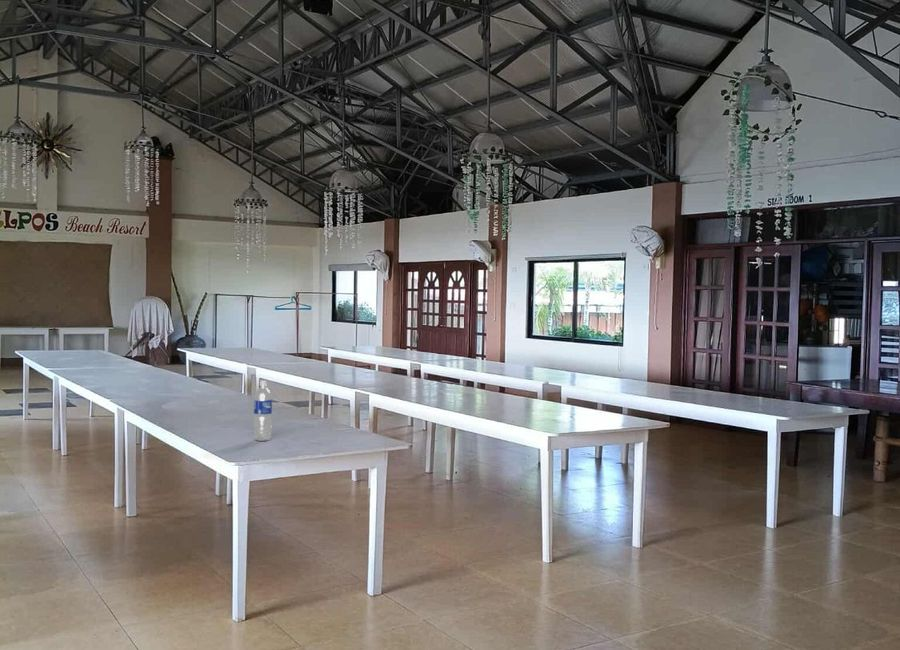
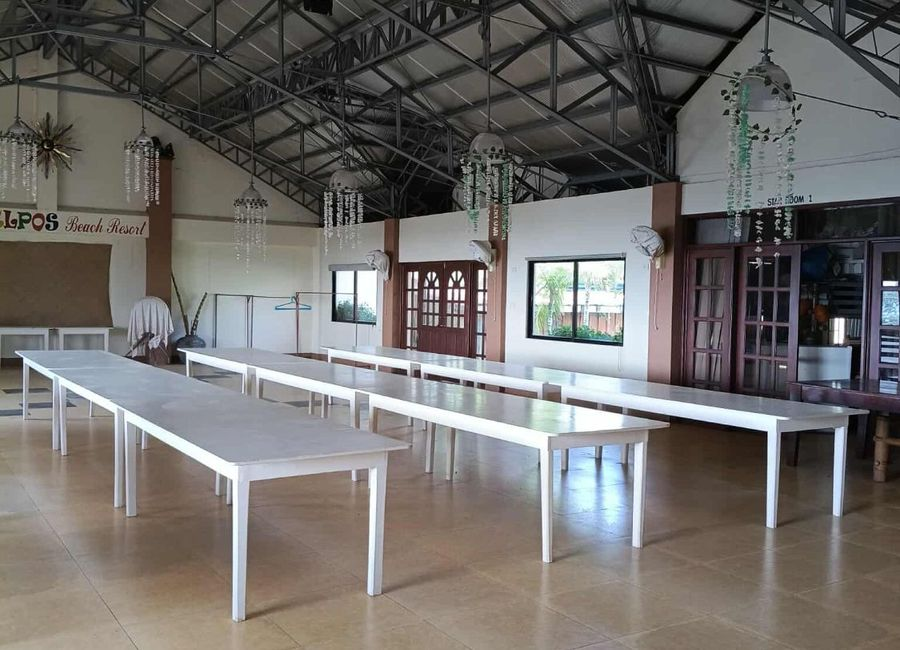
- water bottle [253,379,273,442]
